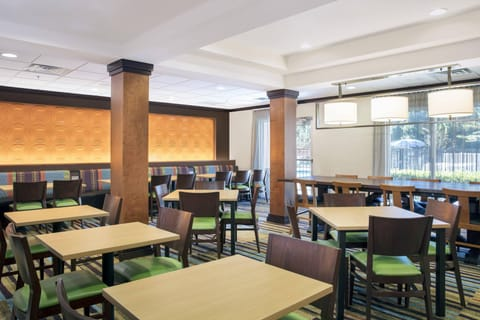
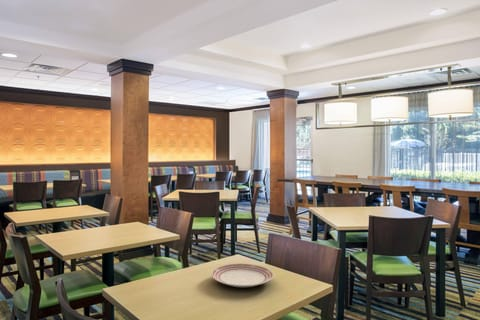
+ dinner plate [210,262,275,288]
